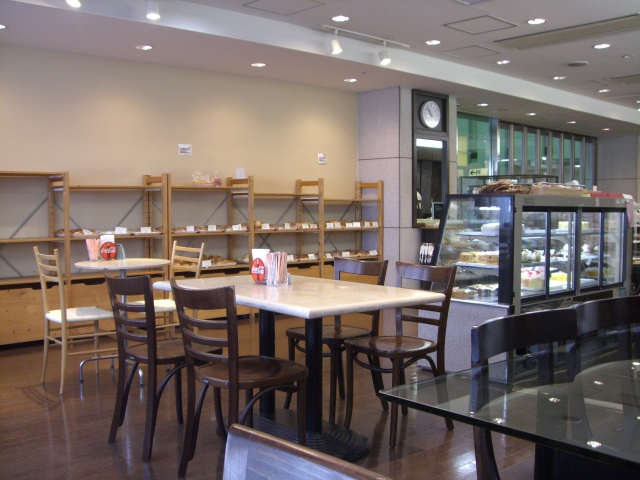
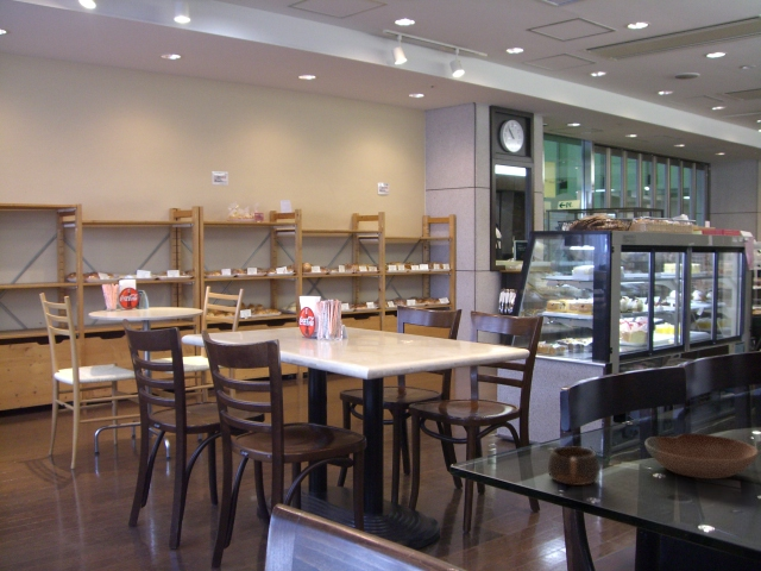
+ bowl [643,433,760,479]
+ cup [547,445,600,487]
